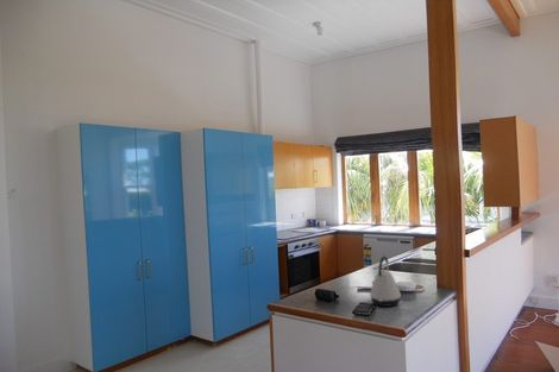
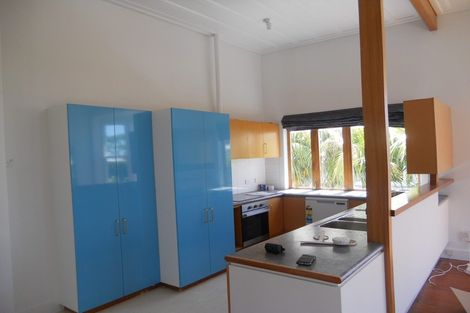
- kettle [369,256,402,308]
